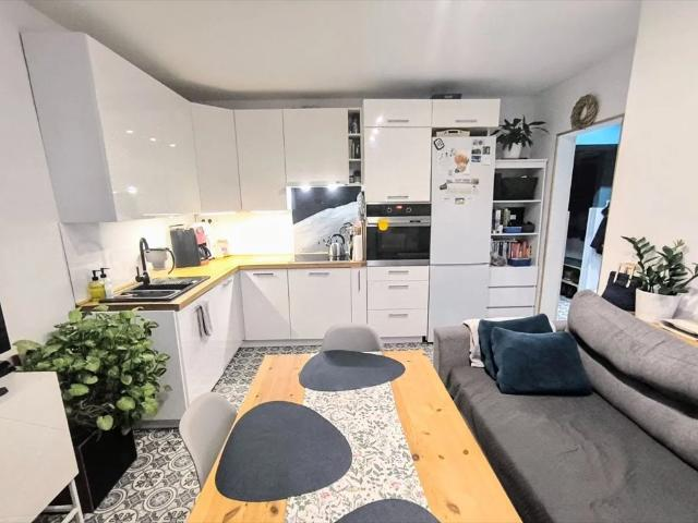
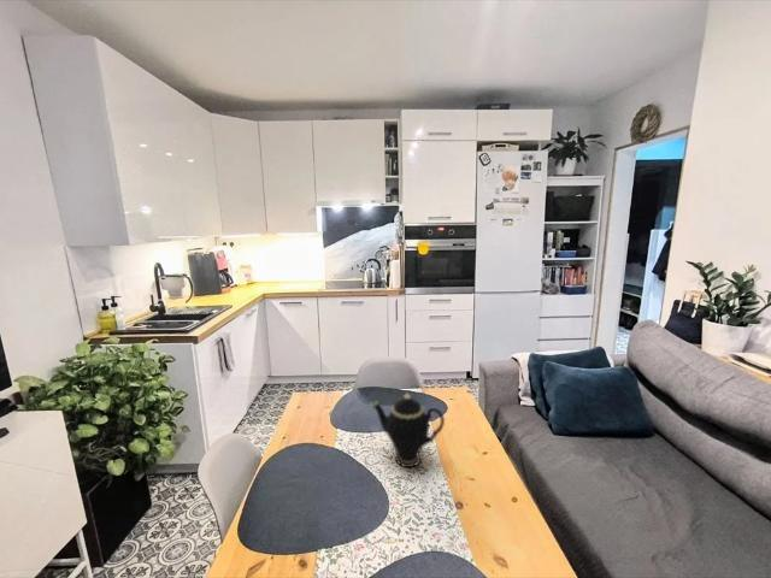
+ teapot [369,393,446,468]
